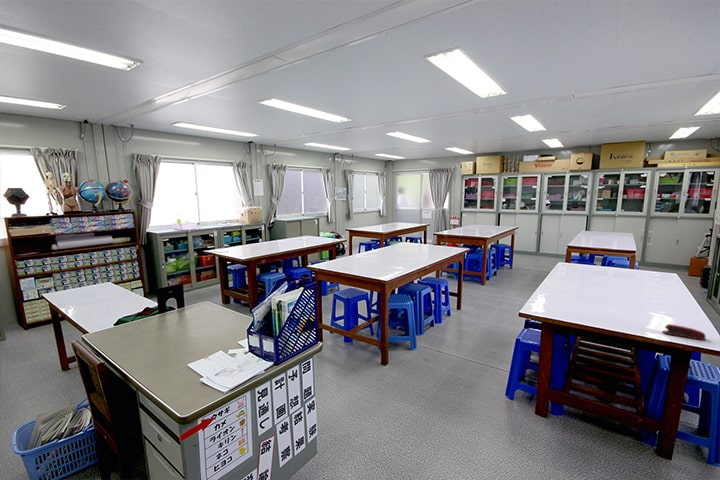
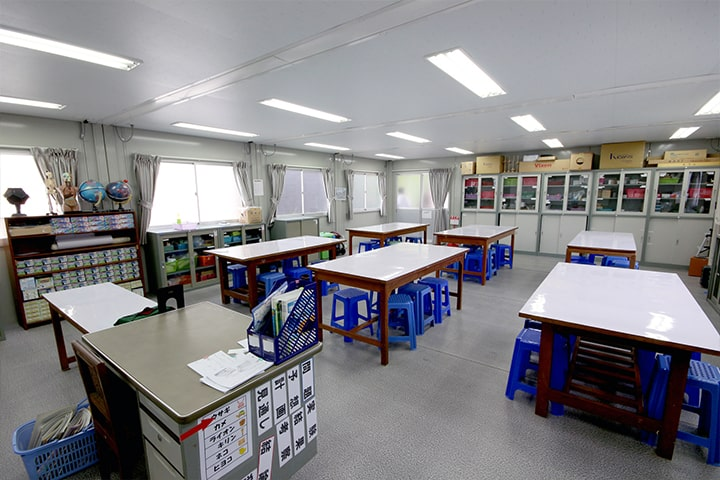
- stapler [661,323,707,341]
